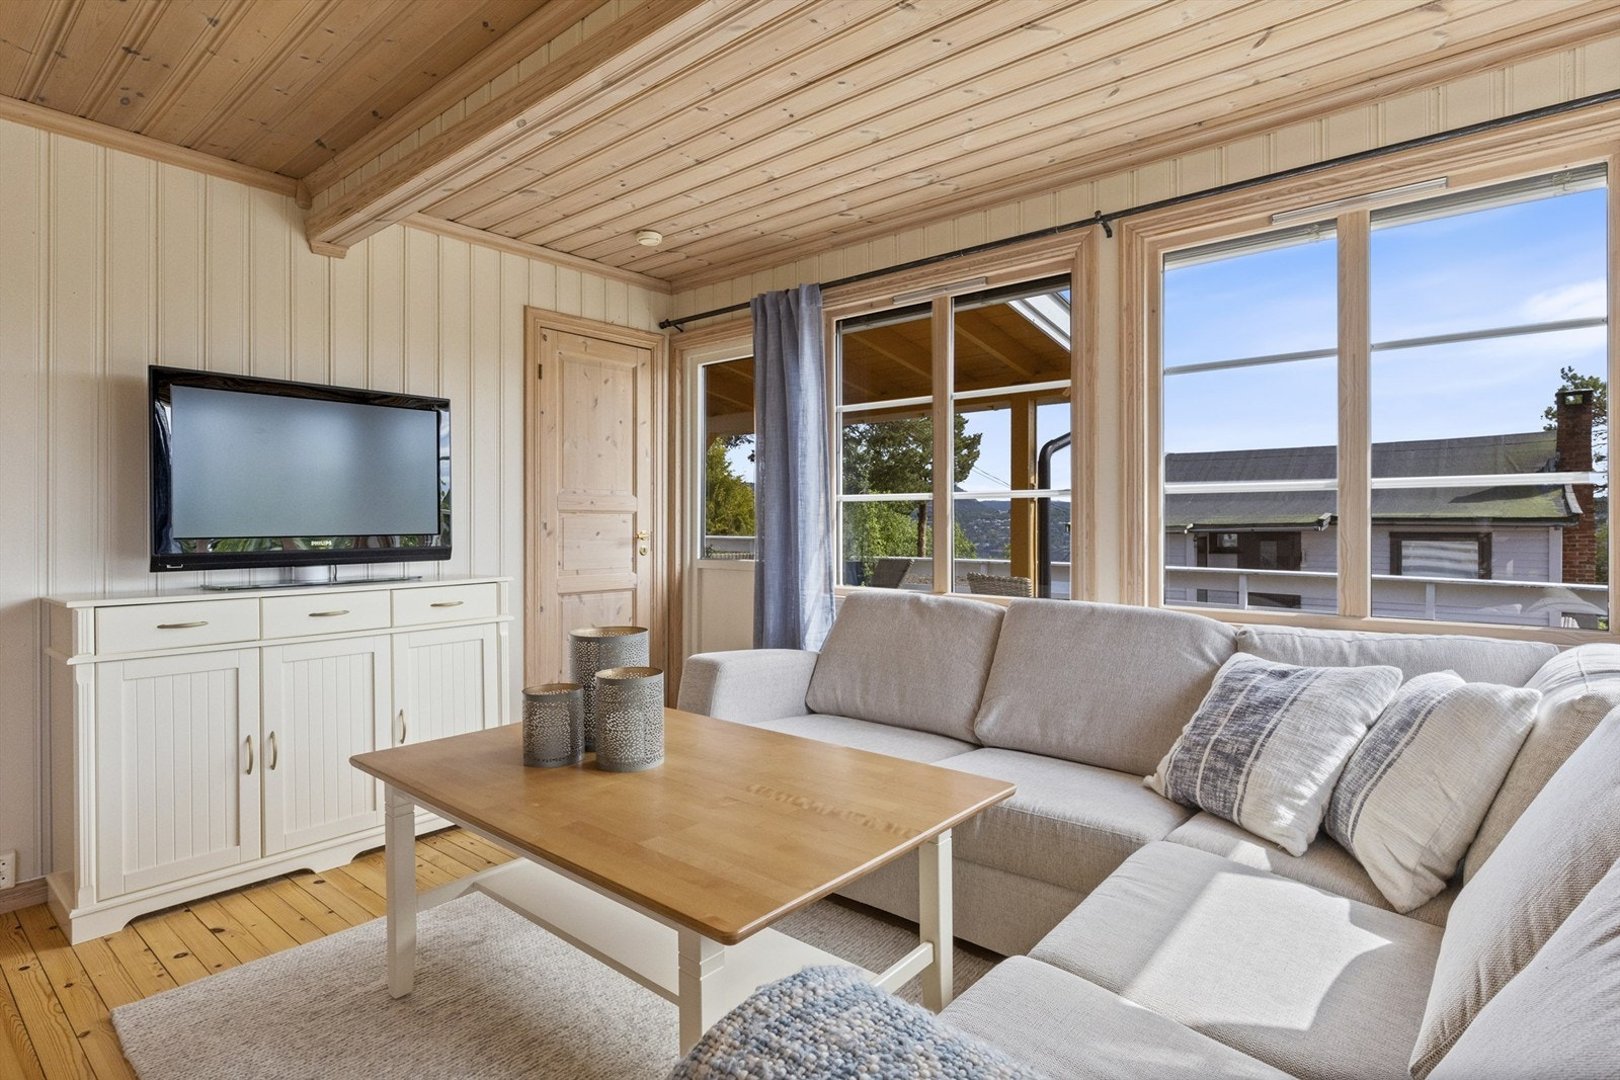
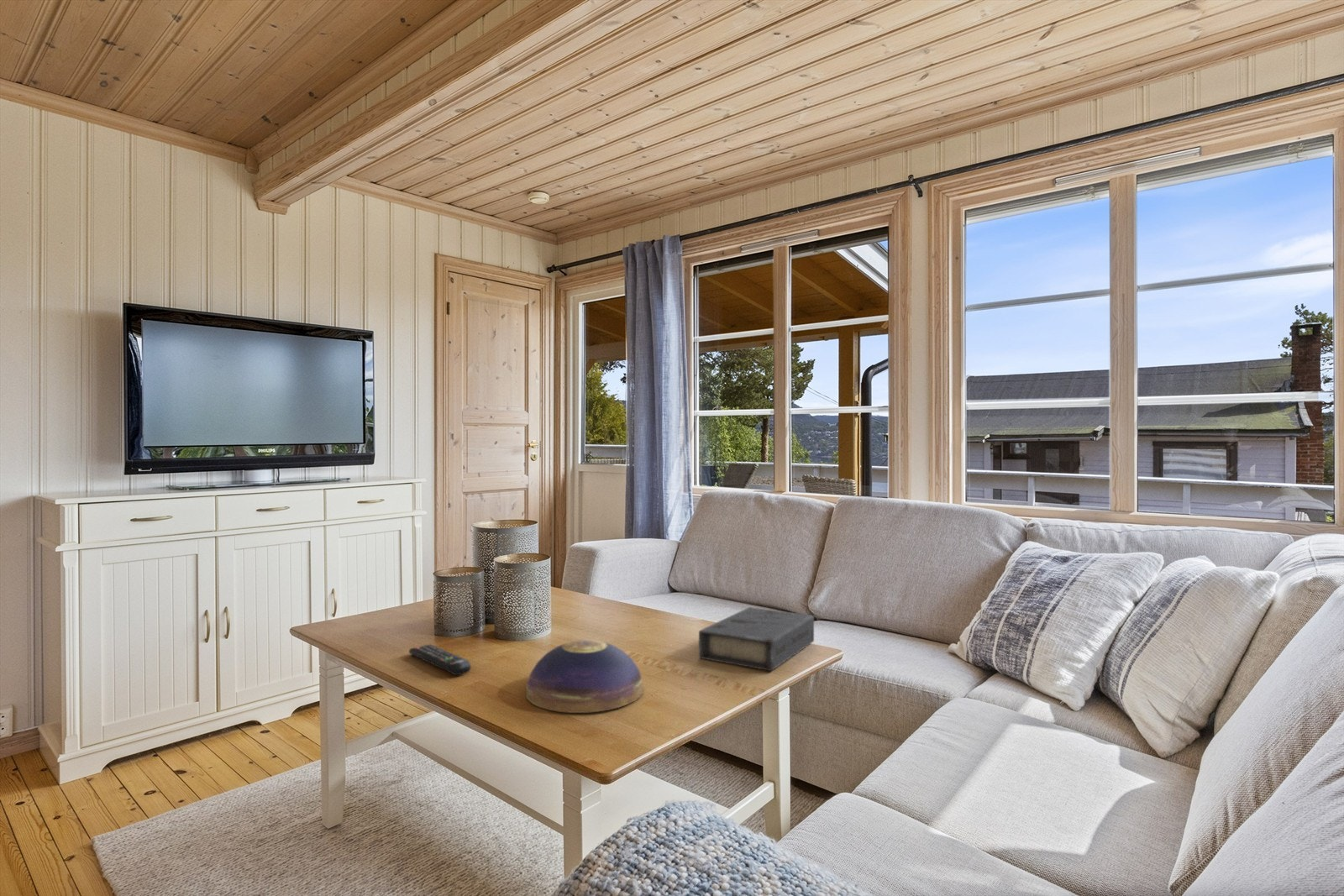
+ remote control [408,643,472,676]
+ book [698,606,815,672]
+ decorative bowl [525,639,644,714]
